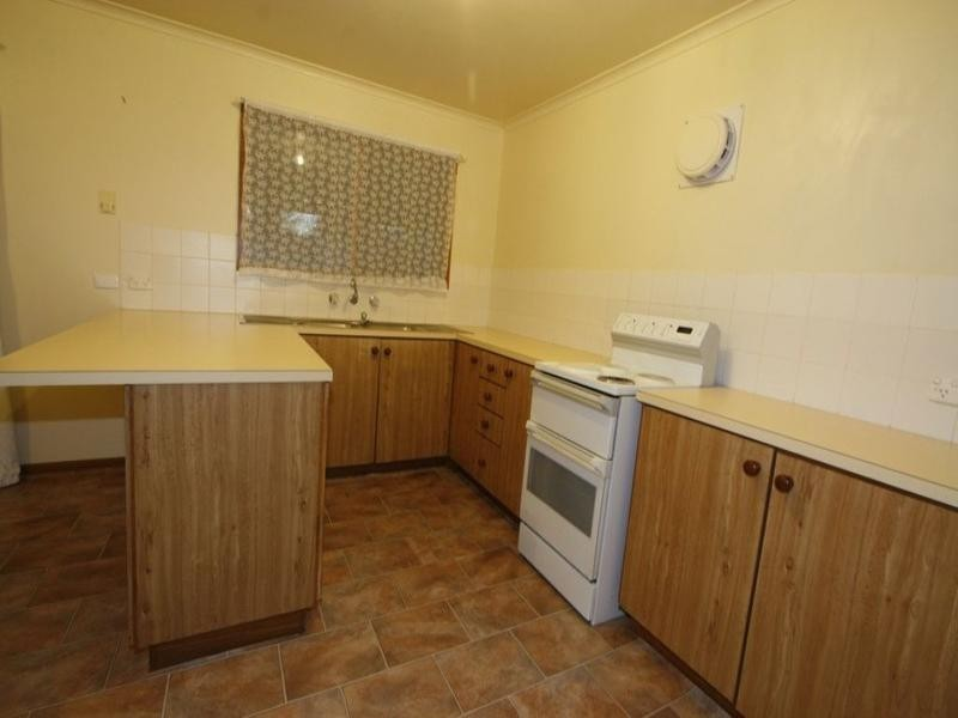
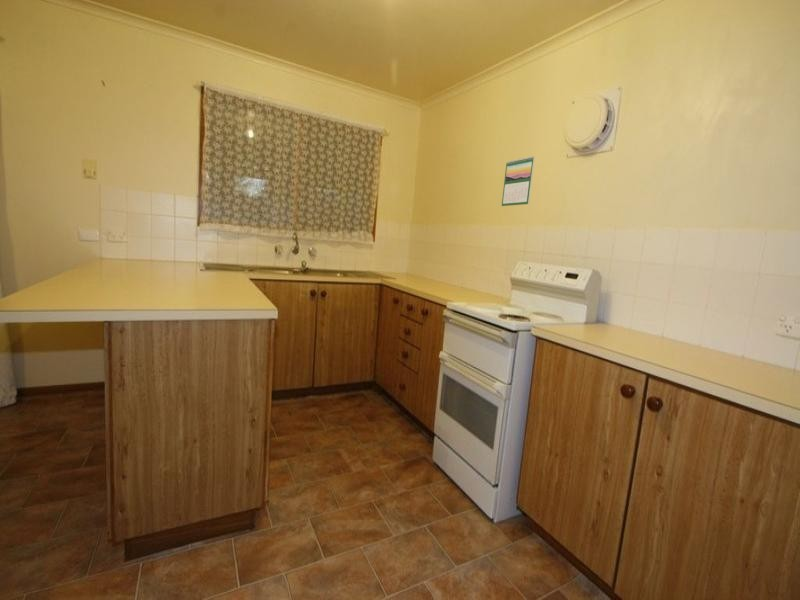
+ calendar [501,155,535,207]
